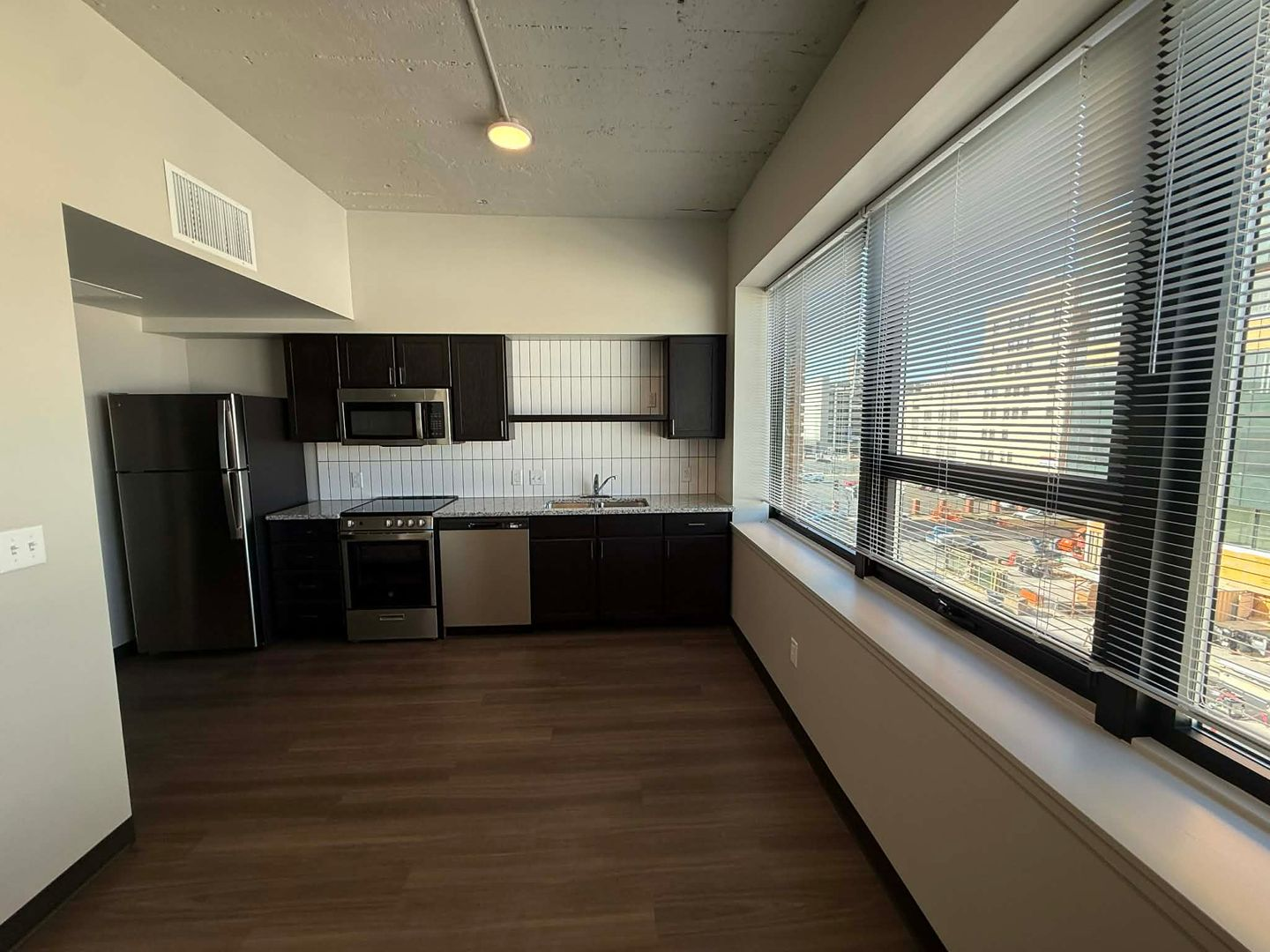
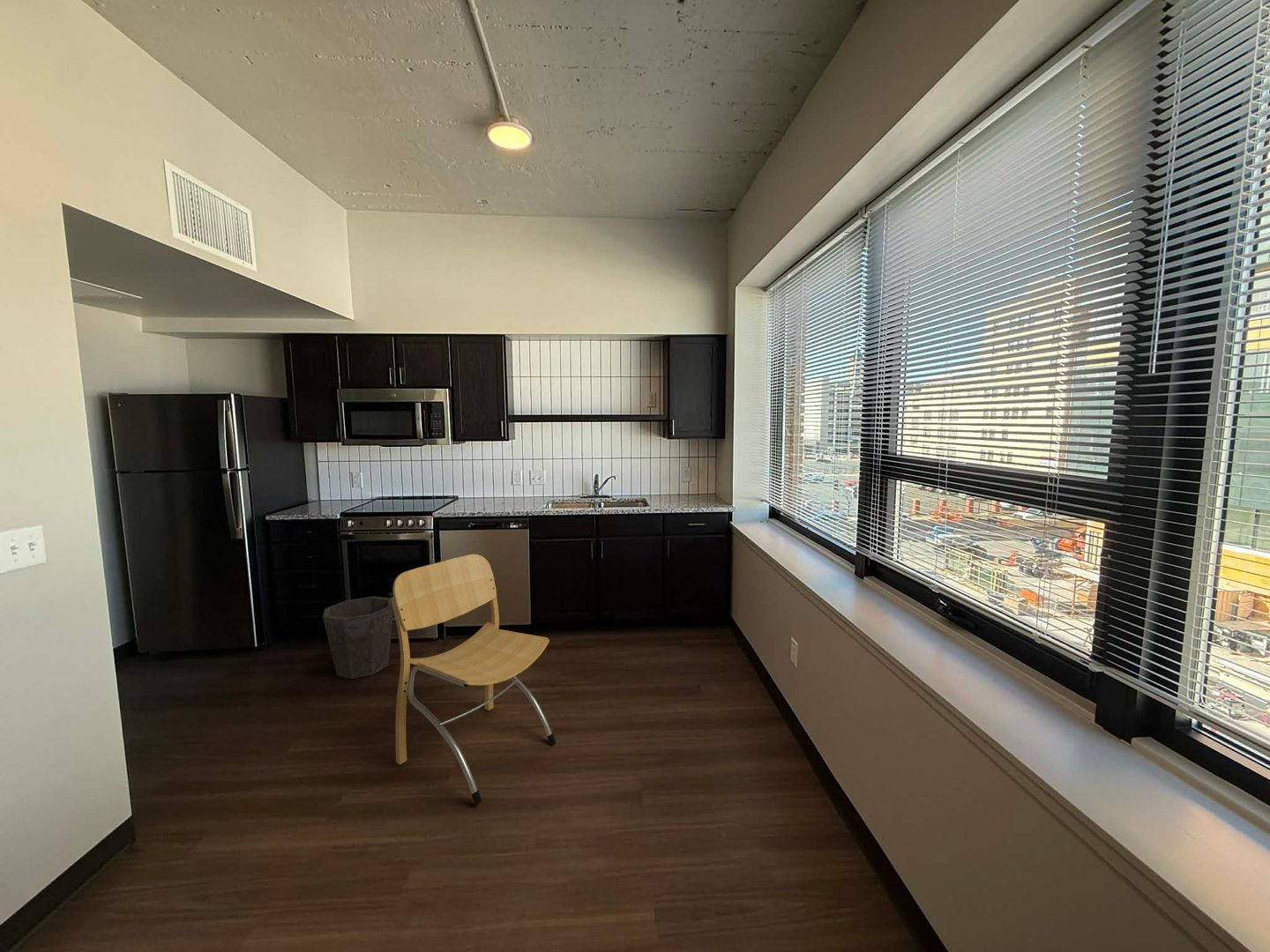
+ chair [390,554,557,806]
+ waste bin [322,596,394,680]
